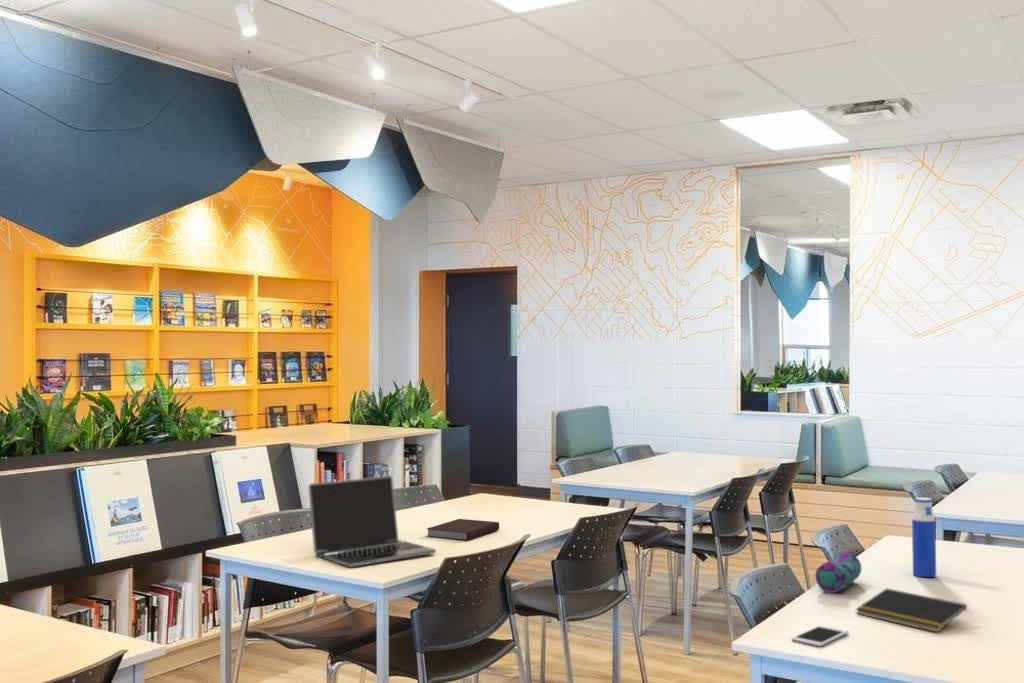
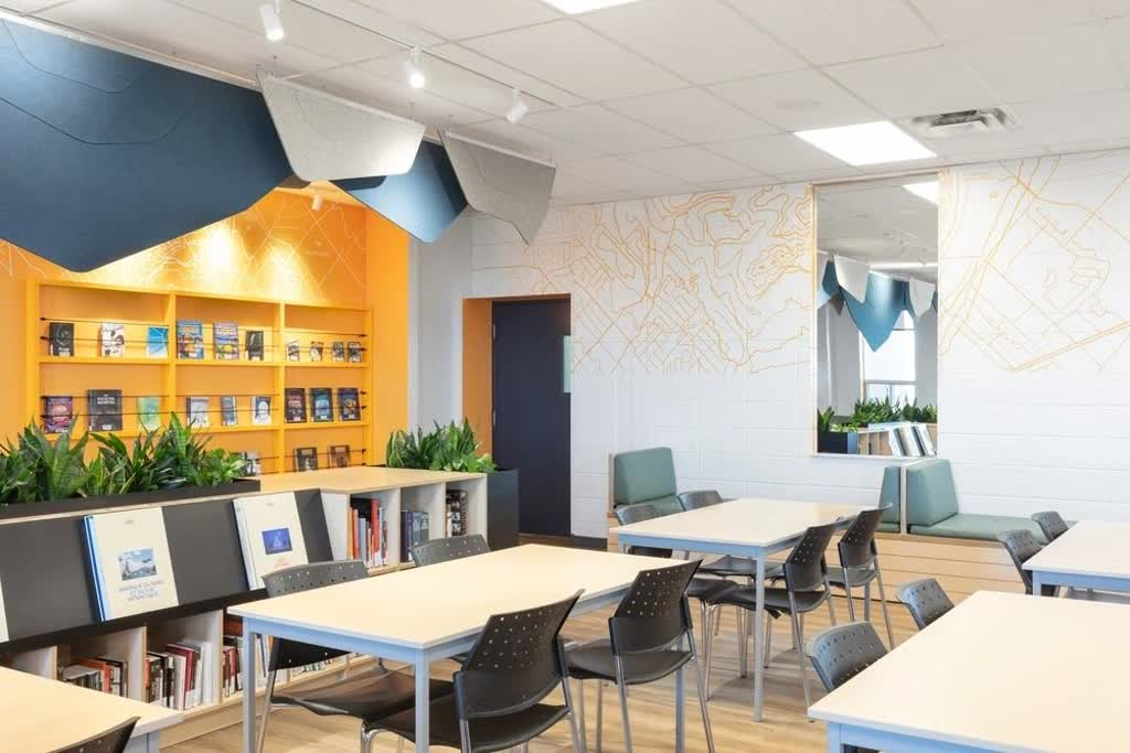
- notepad [855,587,968,633]
- cell phone [791,624,850,647]
- notebook [426,518,500,541]
- laptop [308,475,437,568]
- pencil case [814,550,862,594]
- water bottle [911,497,937,578]
